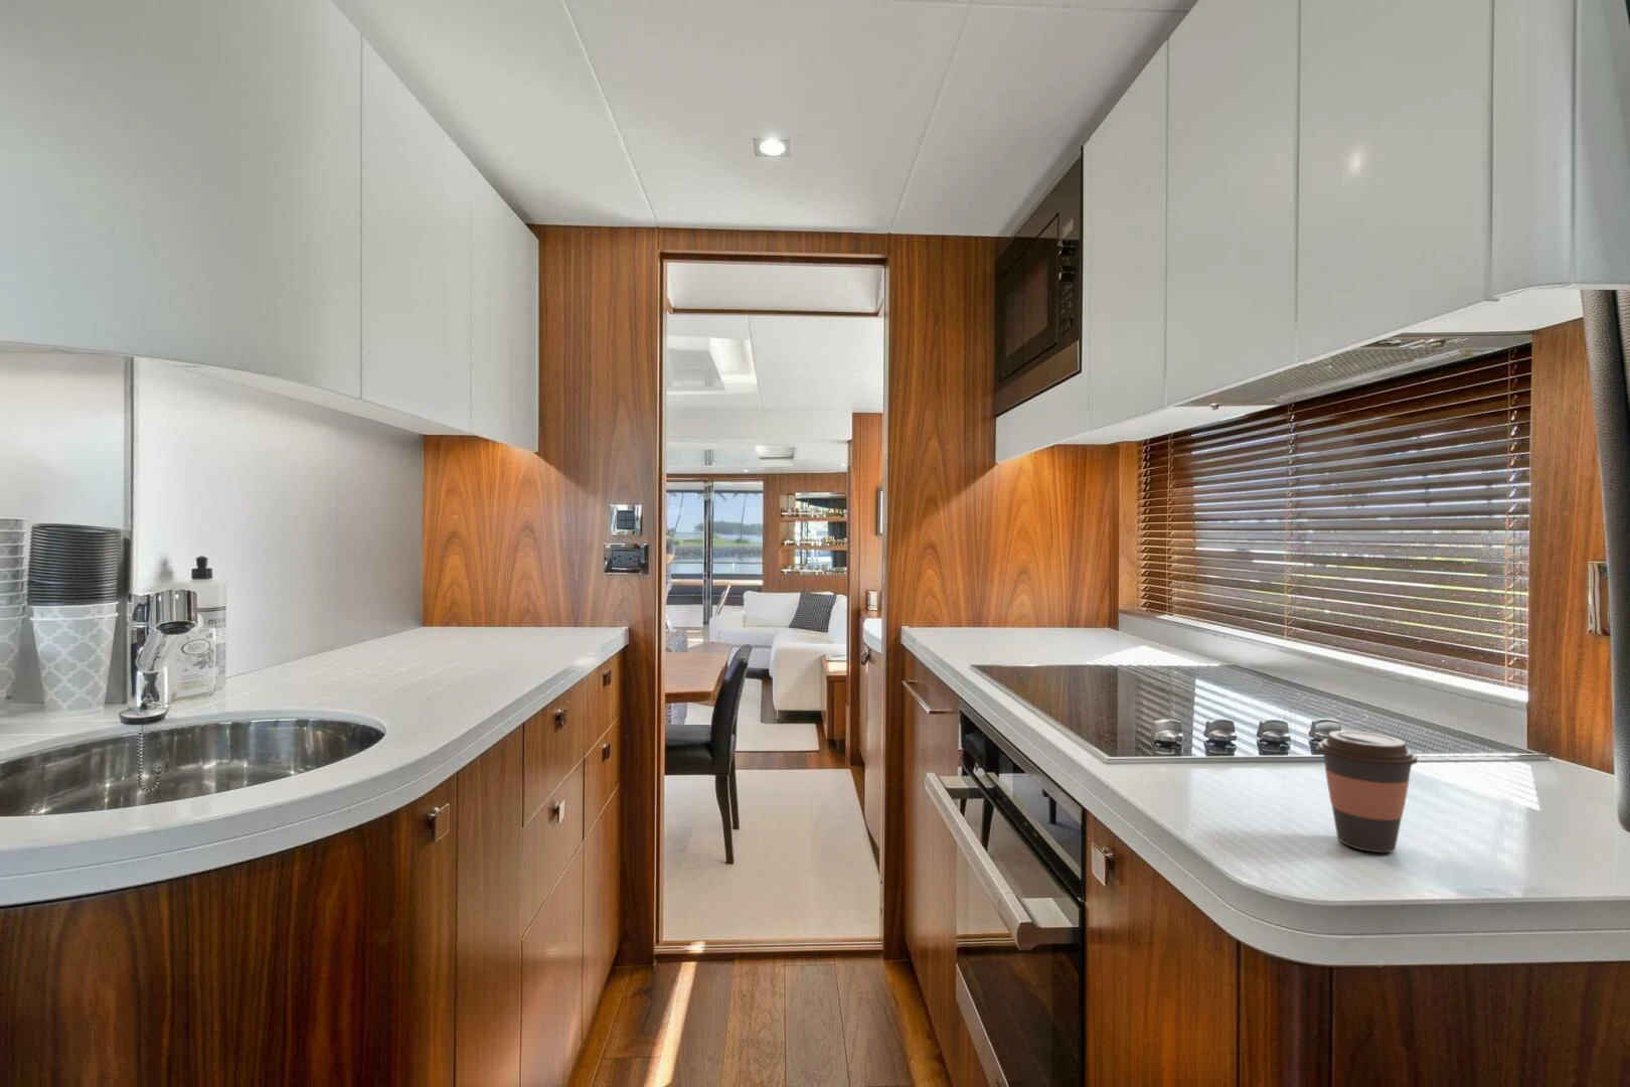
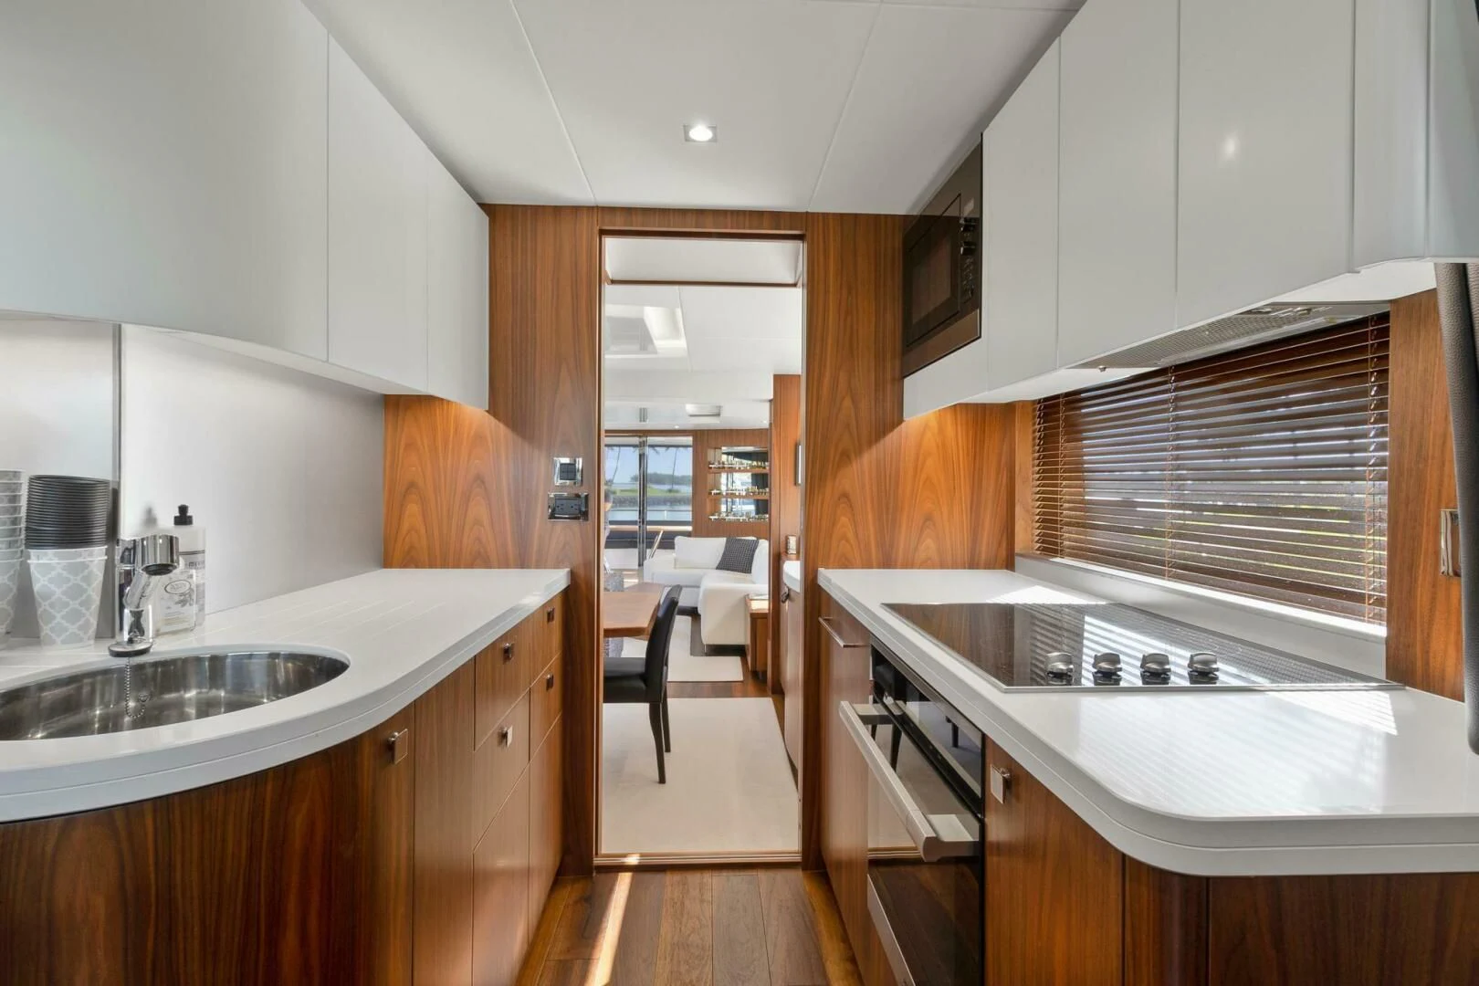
- coffee cup [1316,729,1420,854]
